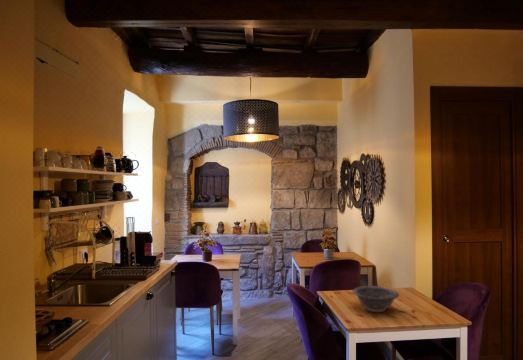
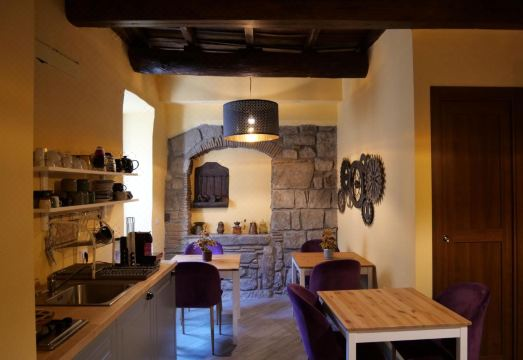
- decorative bowl [352,285,400,313]
